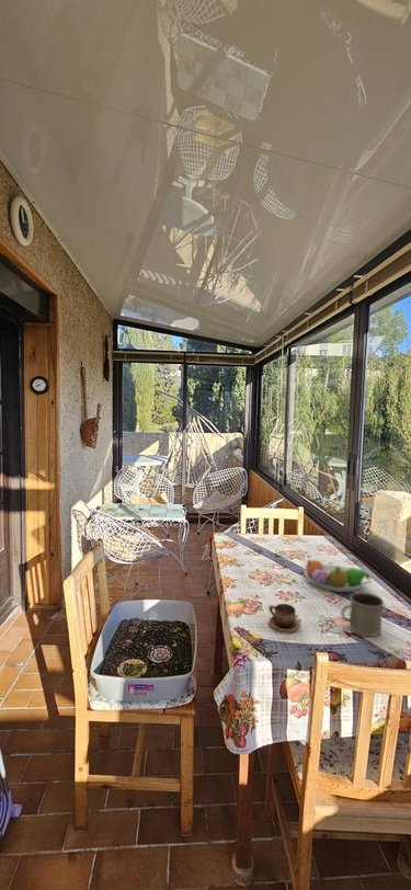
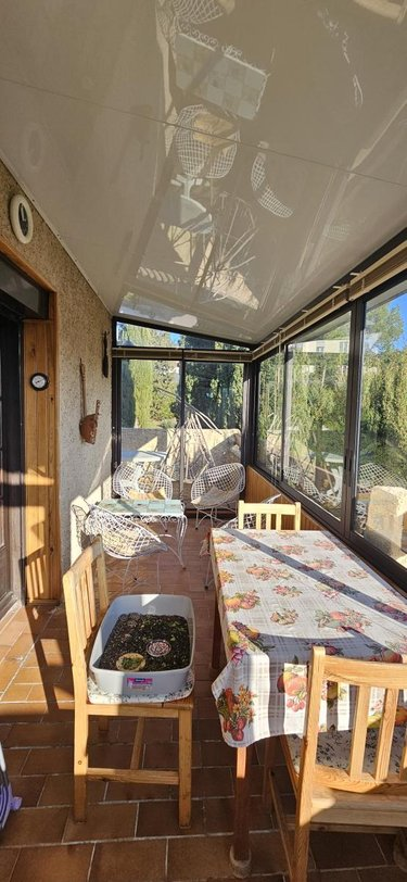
- cup [267,603,301,632]
- fruit bowl [304,558,370,593]
- mug [340,591,385,638]
